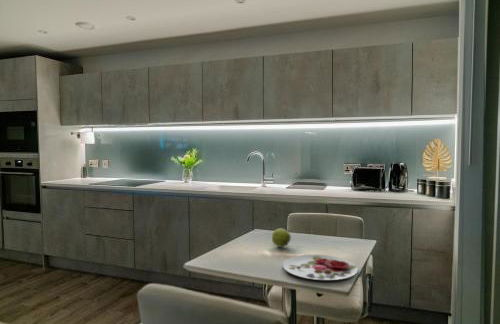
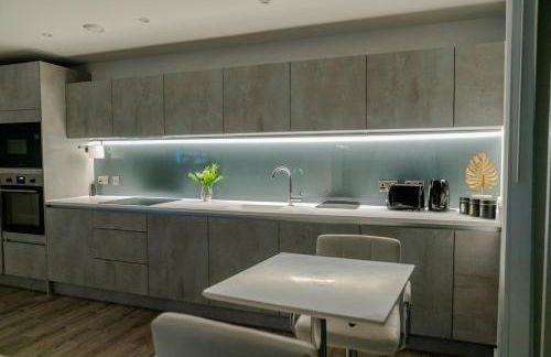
- plate [282,254,359,281]
- apple [271,228,292,248]
